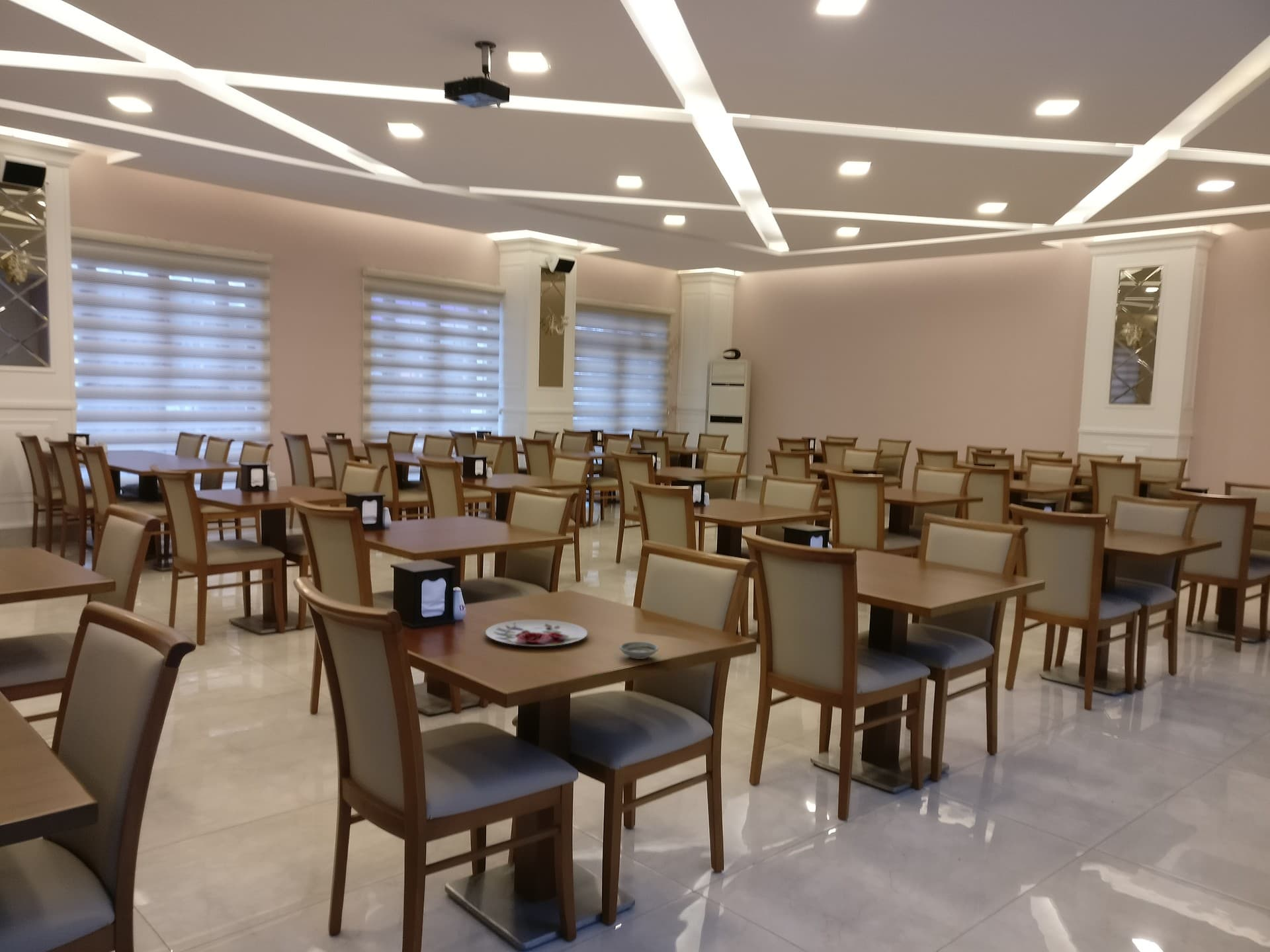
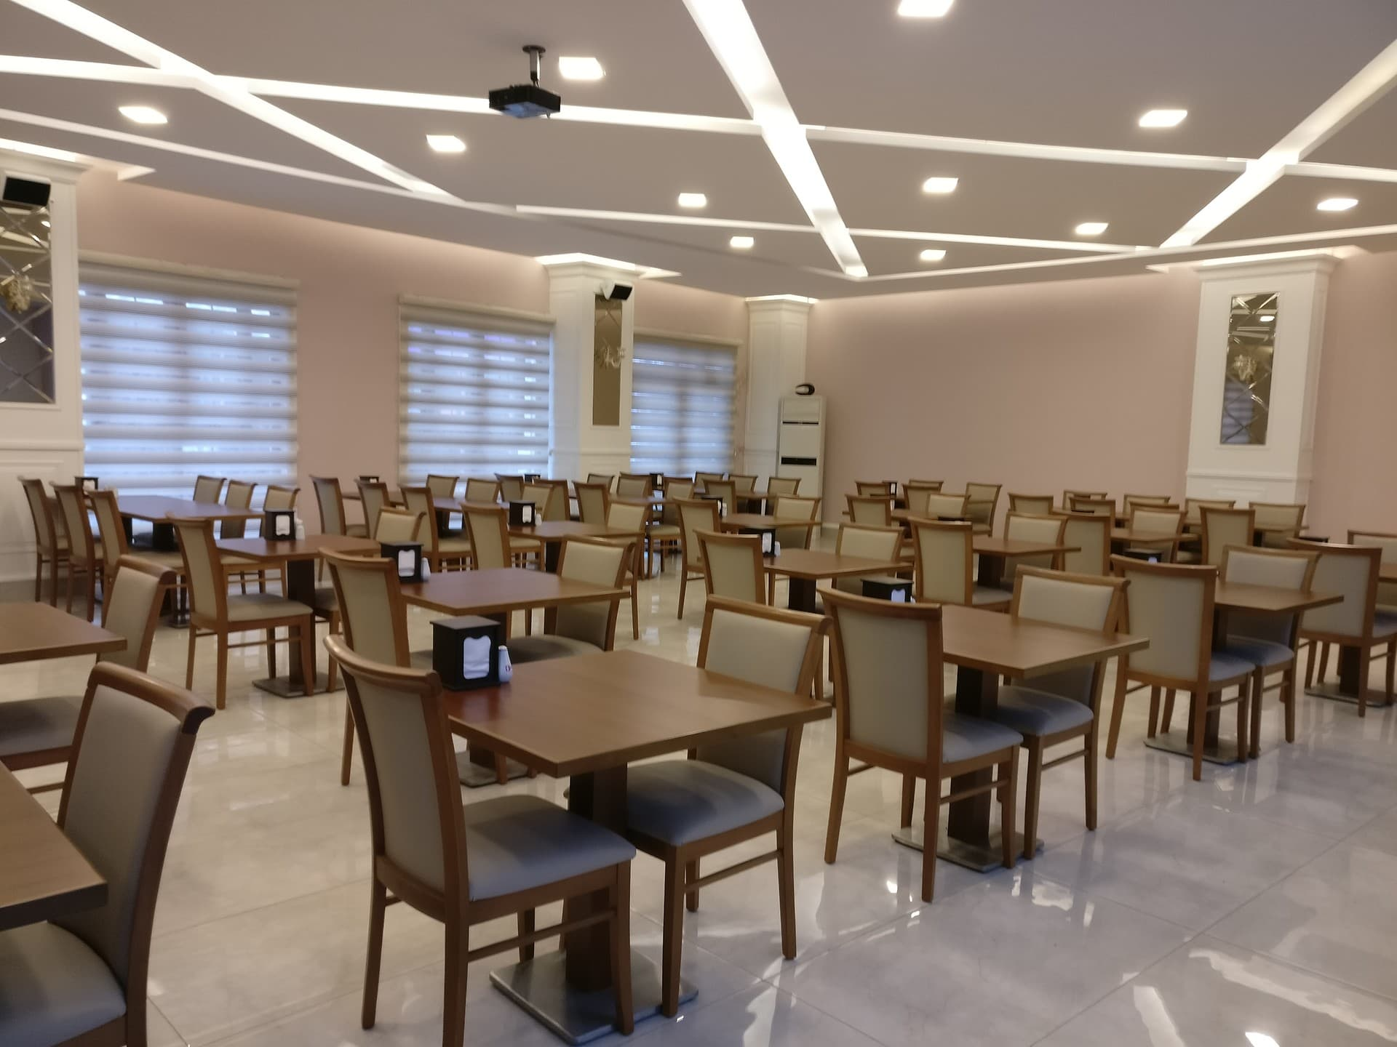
- saucer [618,641,659,660]
- plate [485,619,589,647]
